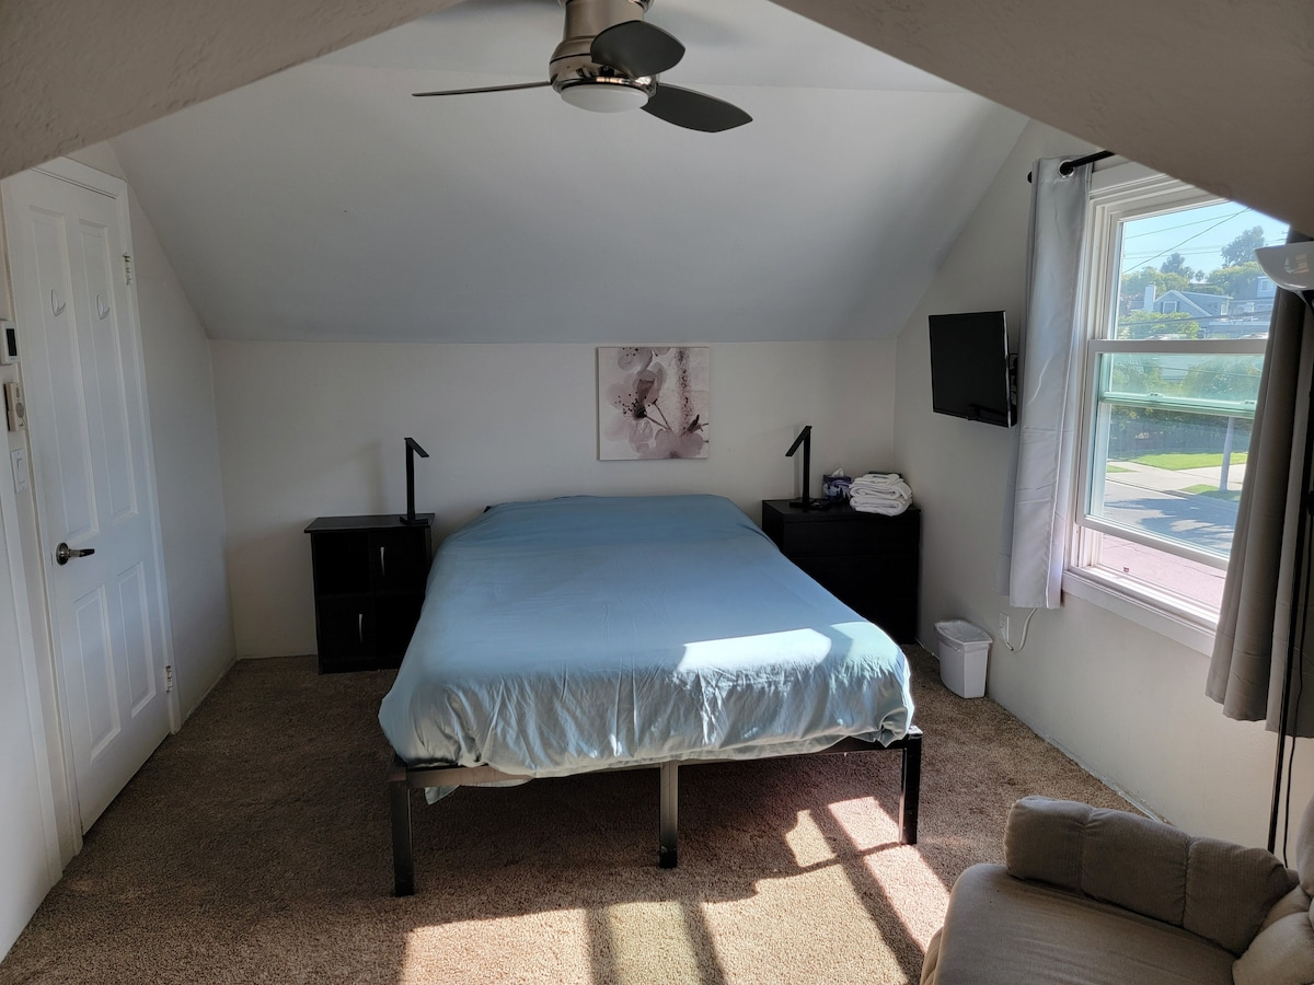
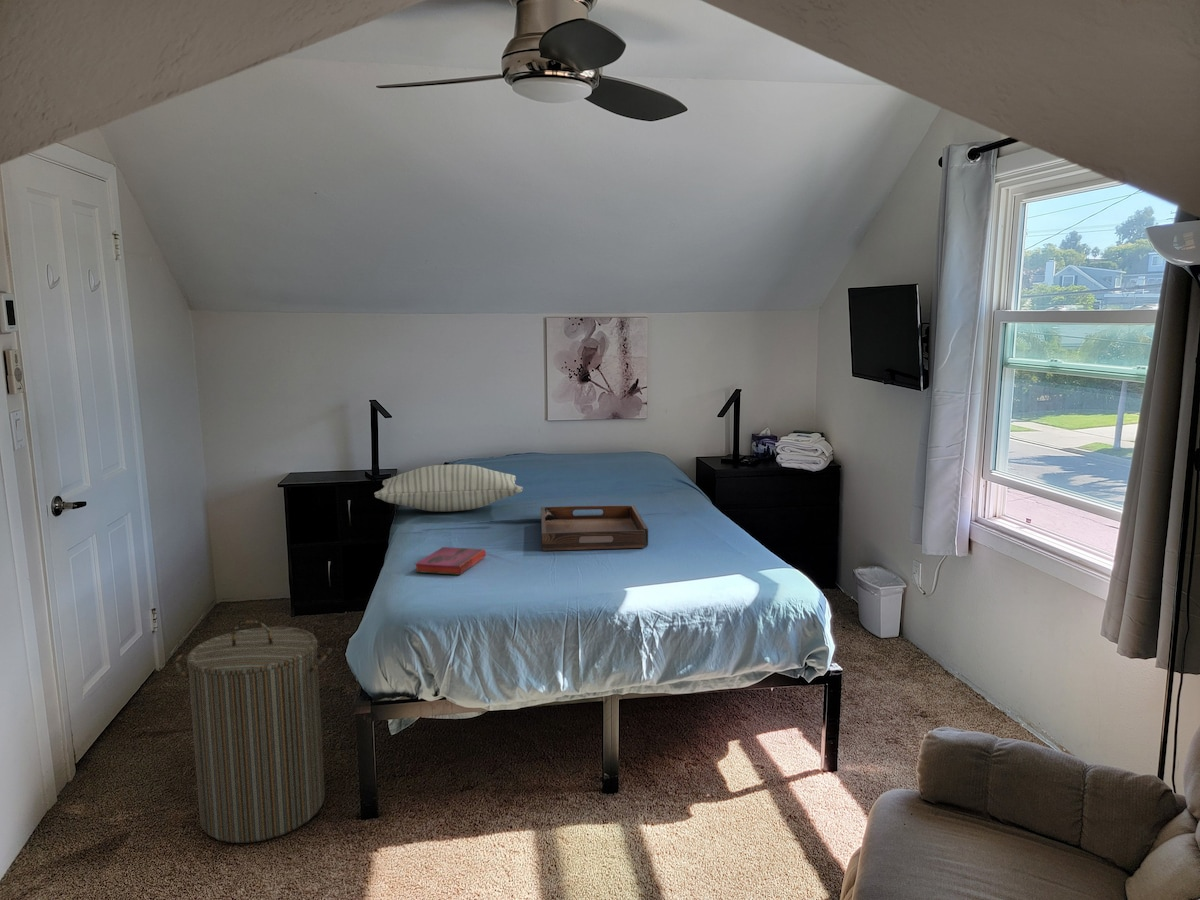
+ pillow [373,463,524,512]
+ laundry hamper [174,619,333,844]
+ hardback book [414,546,487,576]
+ serving tray [540,504,649,552]
